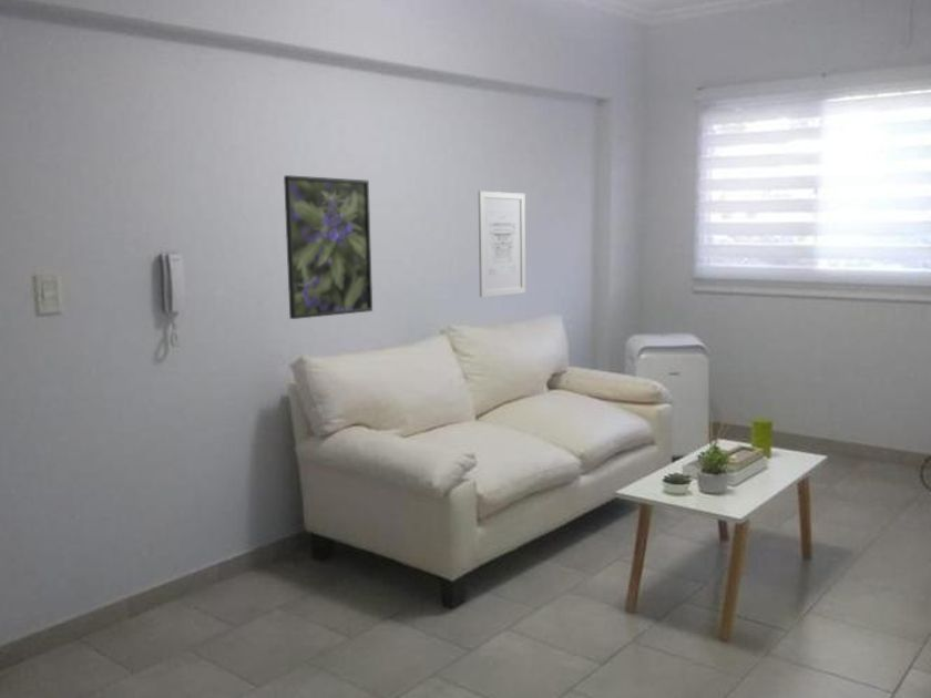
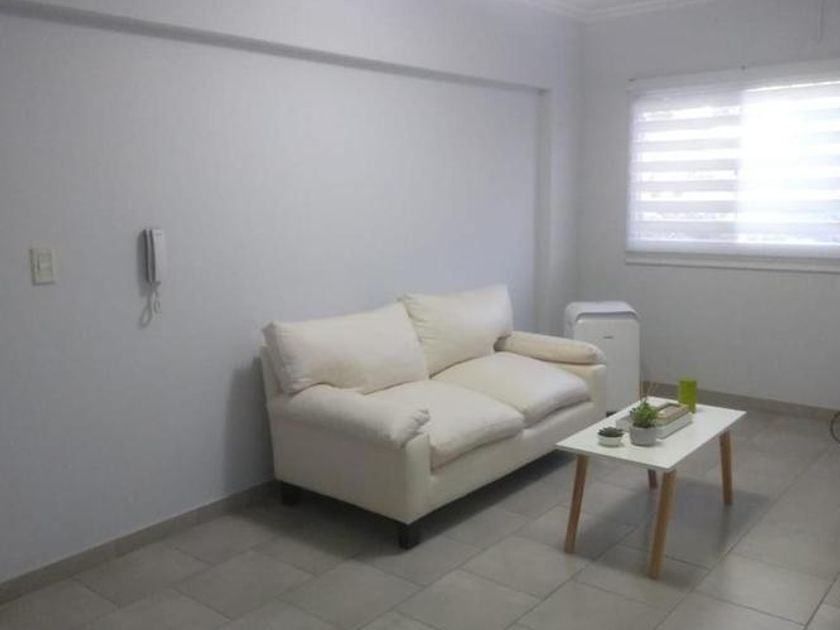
- wall art [478,191,526,298]
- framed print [283,174,374,320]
